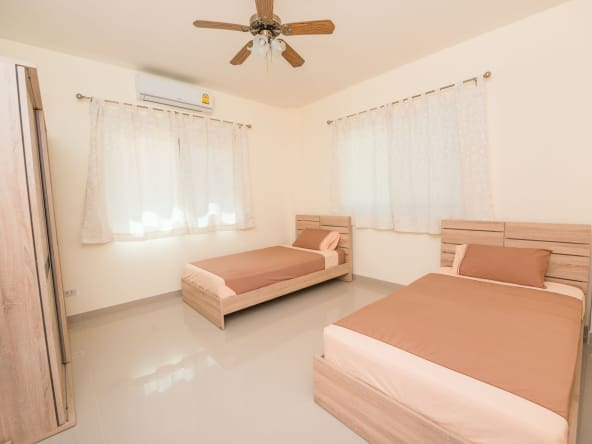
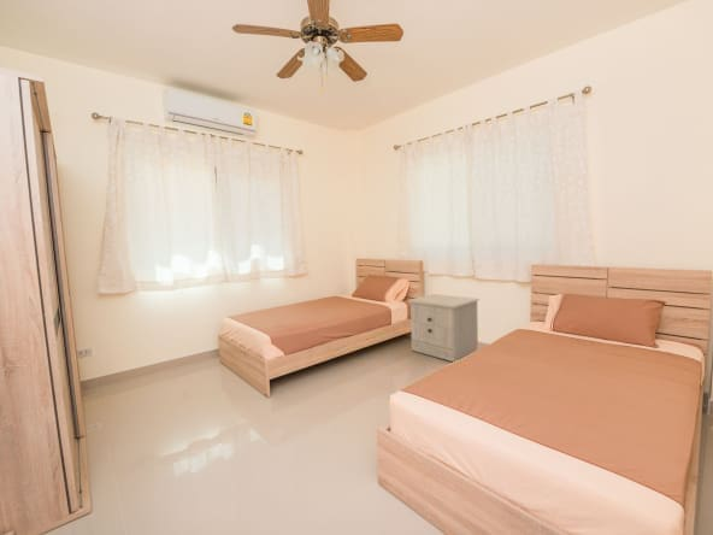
+ nightstand [407,293,481,363]
